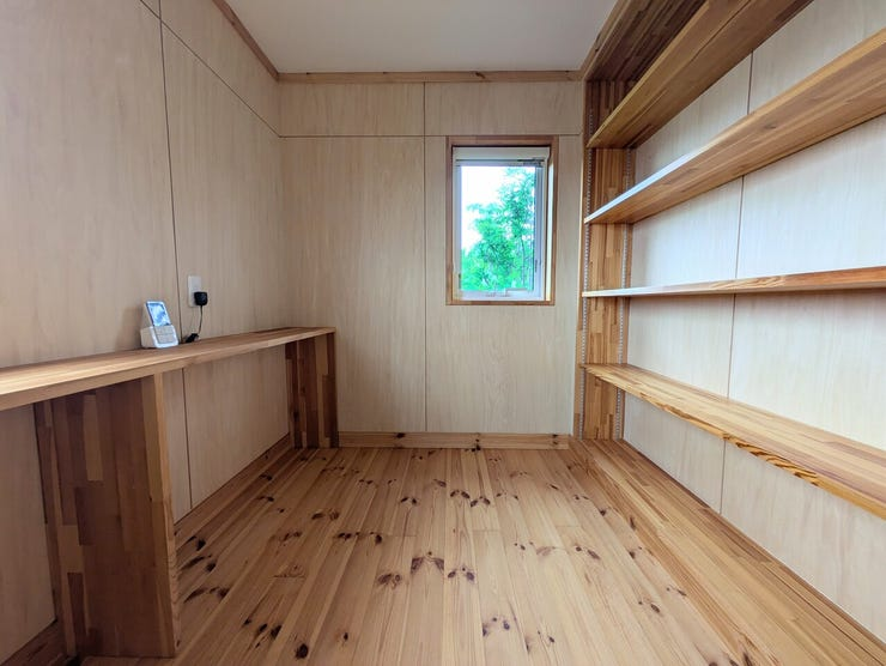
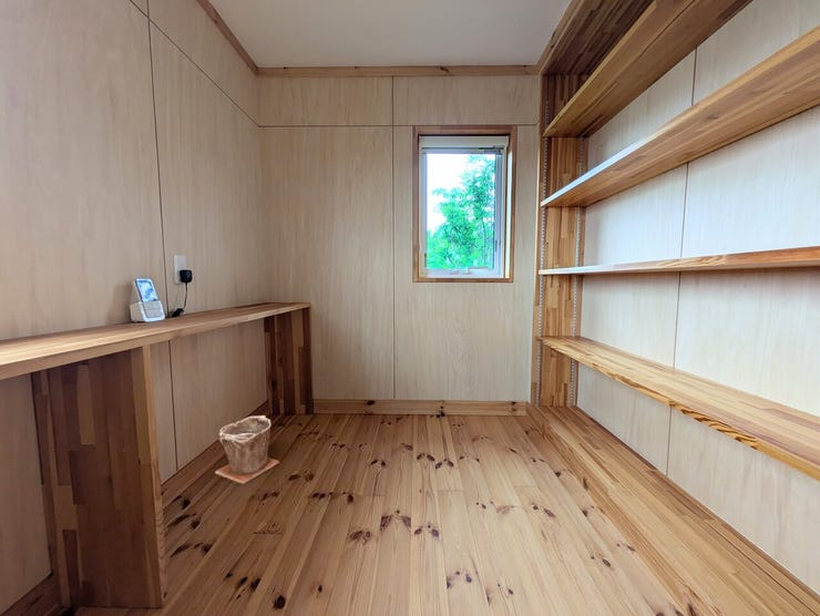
+ plant pot [214,414,280,484]
